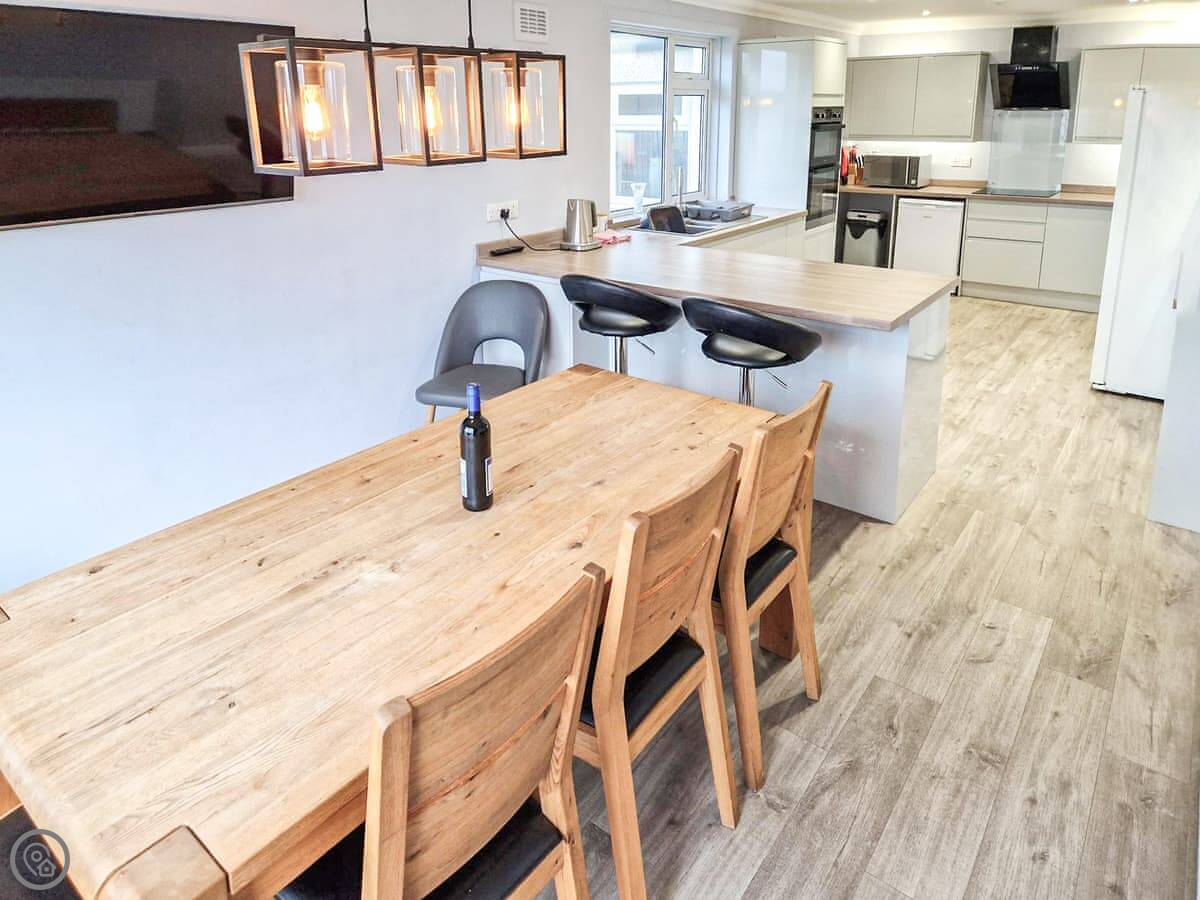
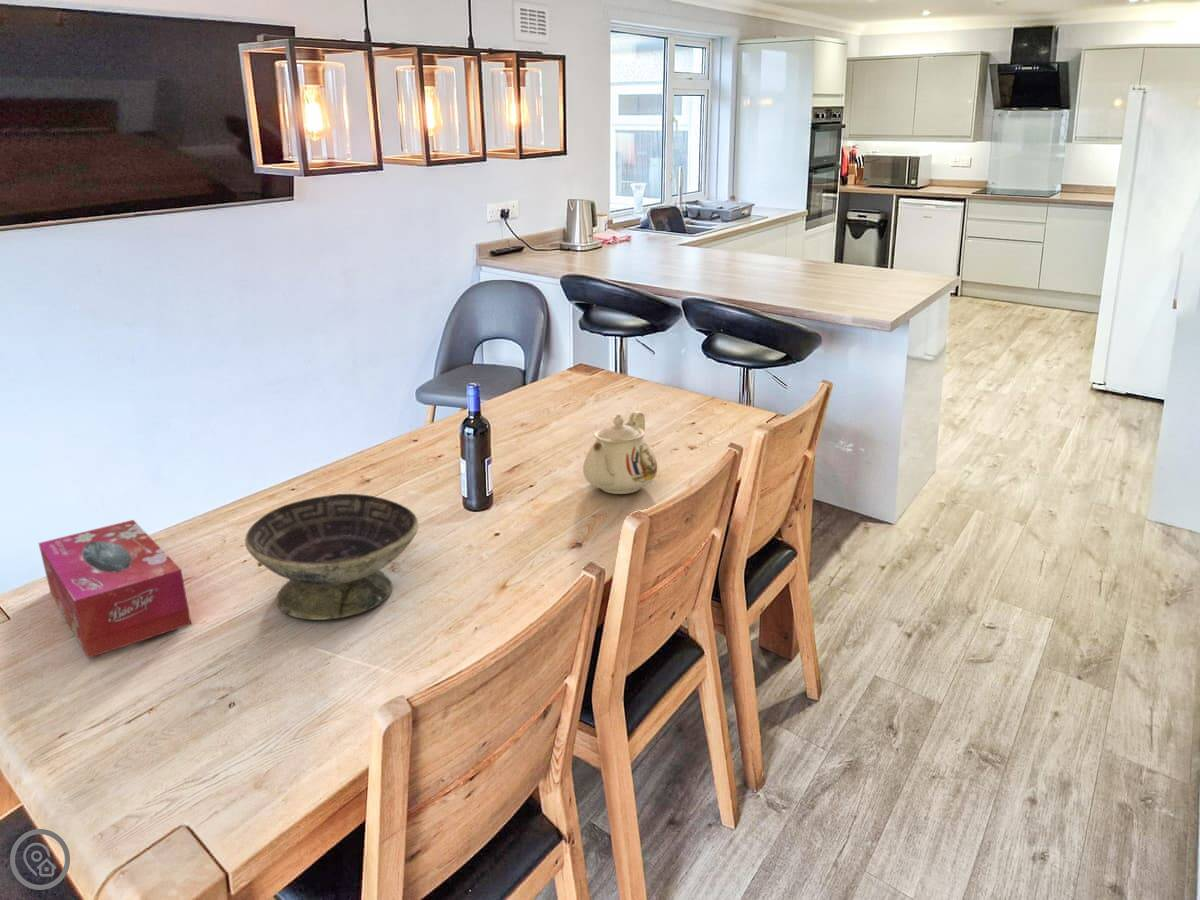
+ teapot [582,410,658,495]
+ tissue box [38,519,192,659]
+ decorative bowl [244,493,419,621]
